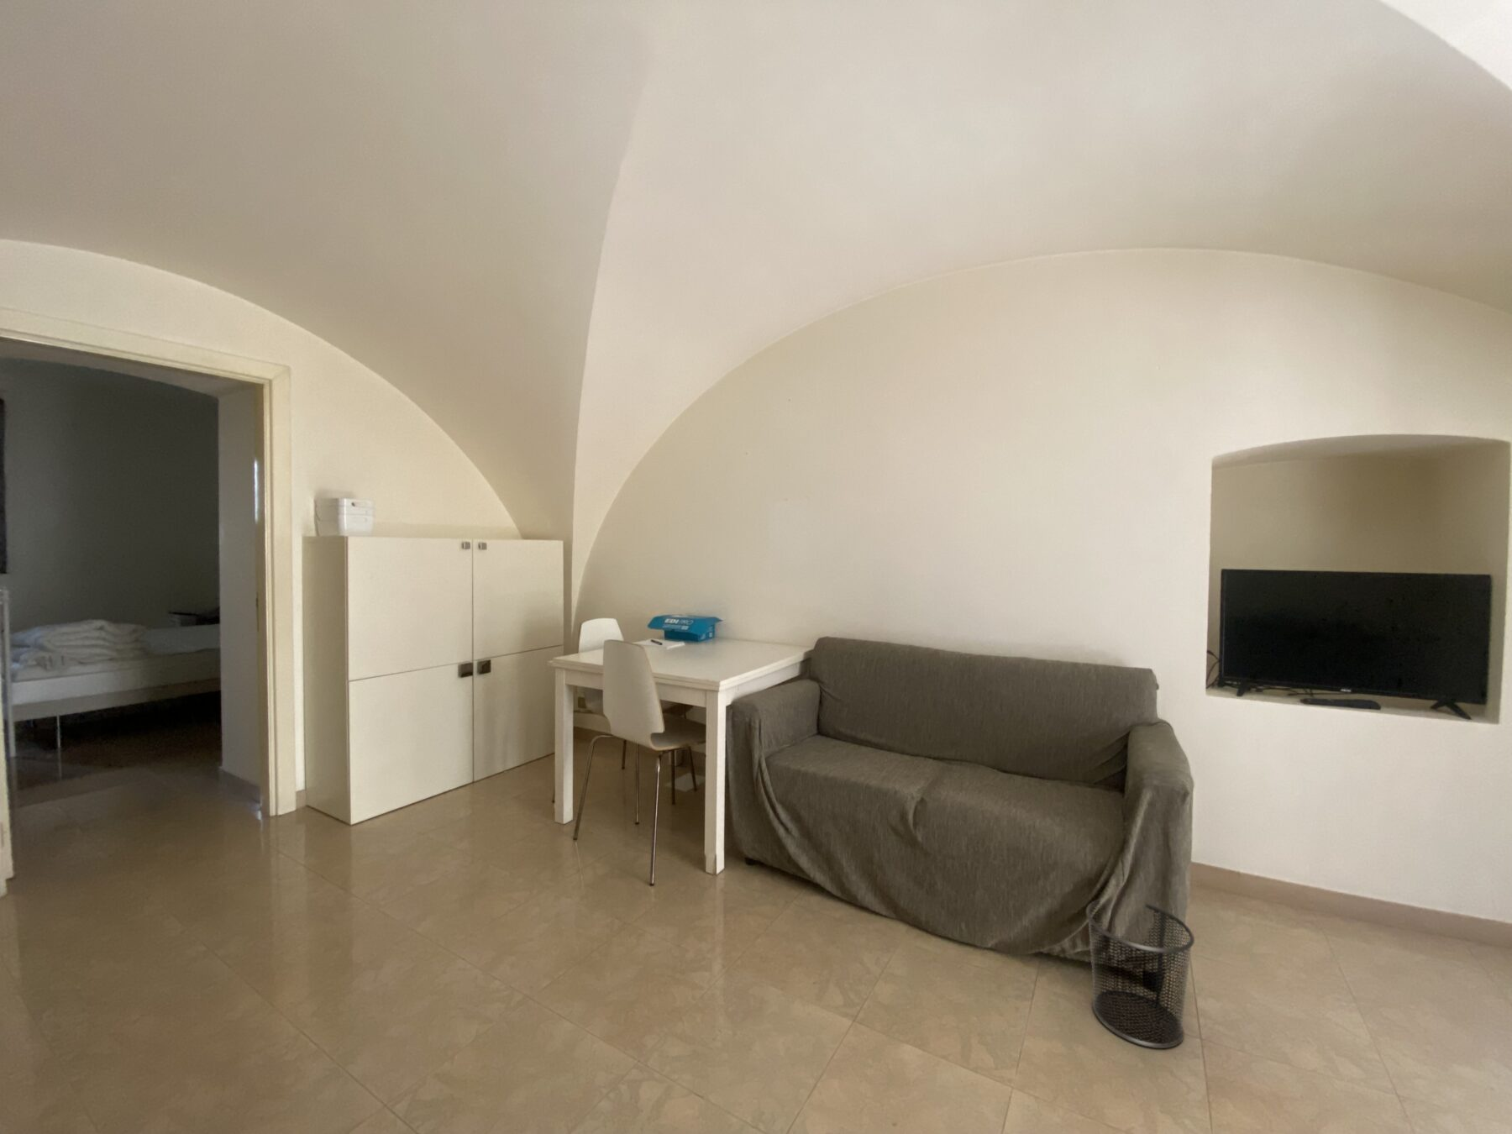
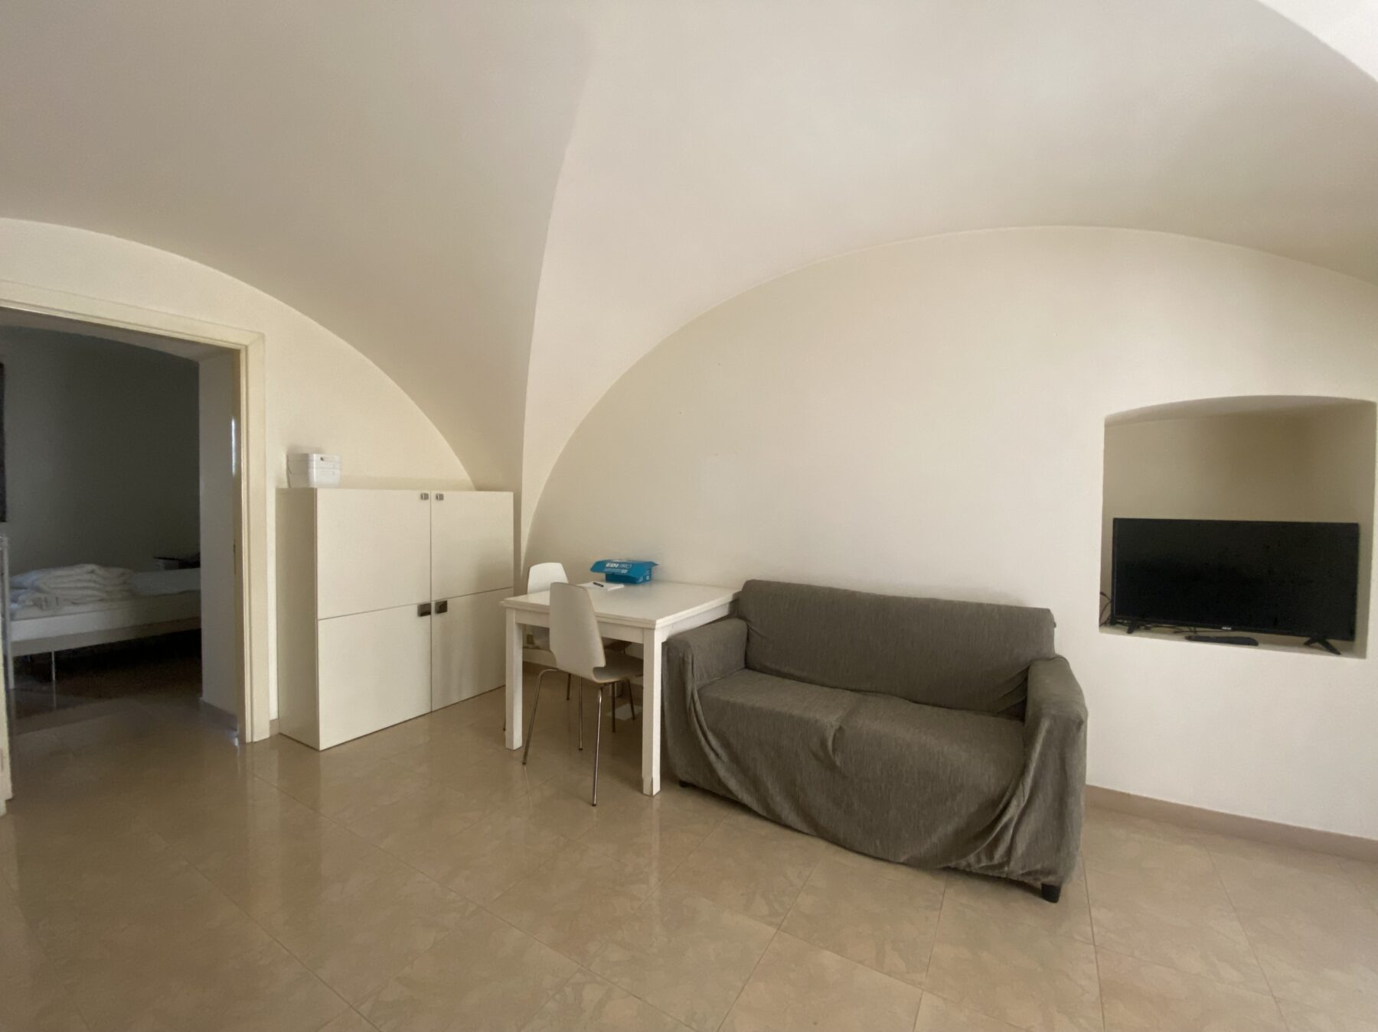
- waste bin [1086,899,1195,1049]
